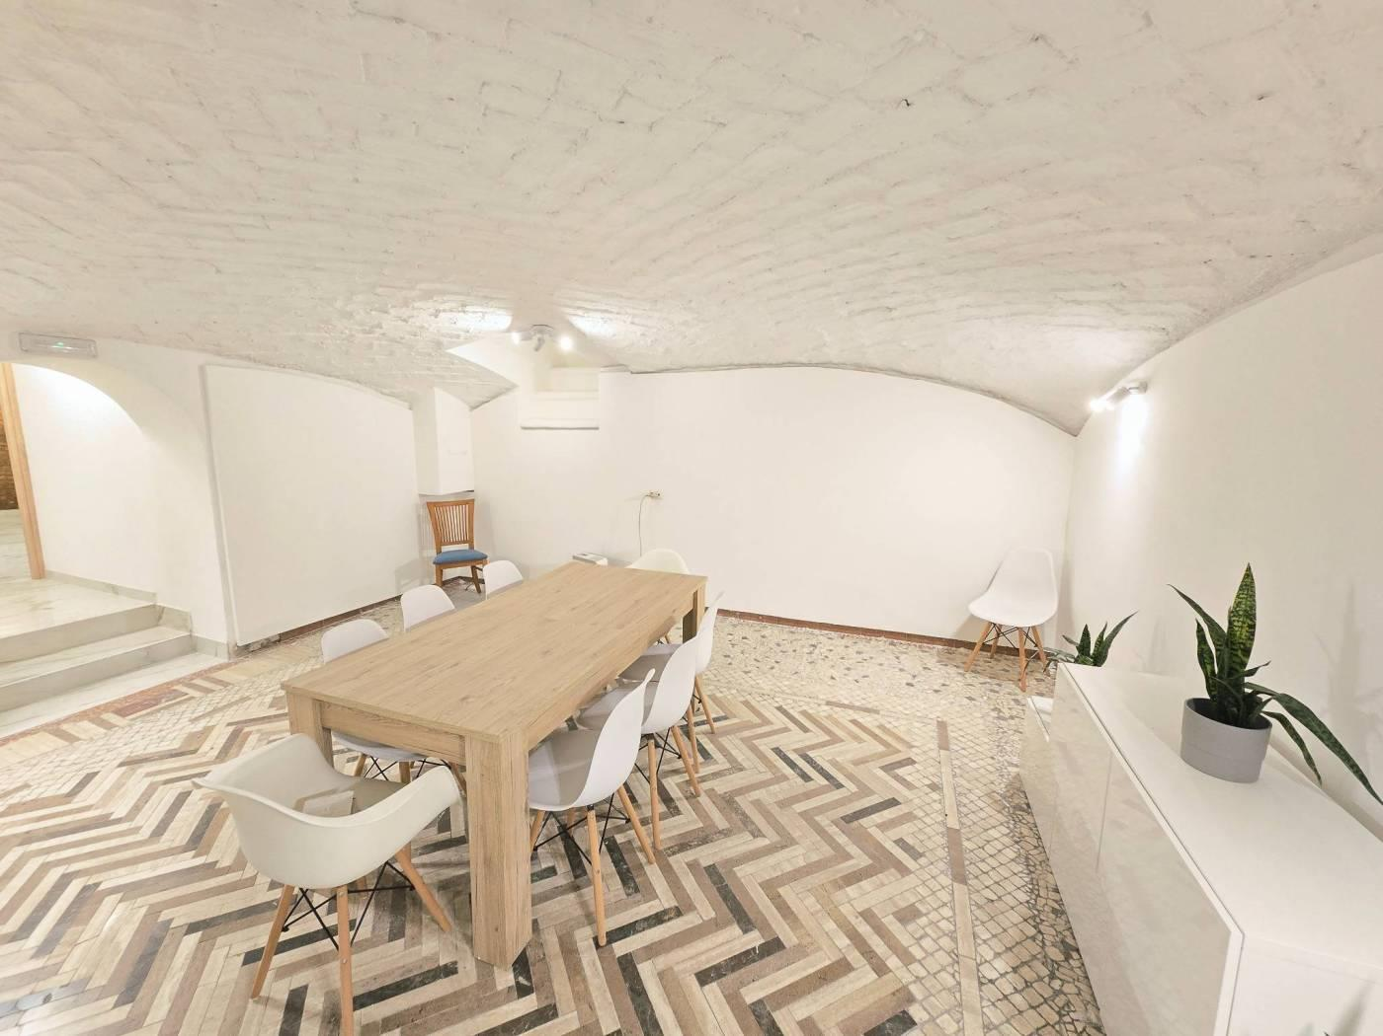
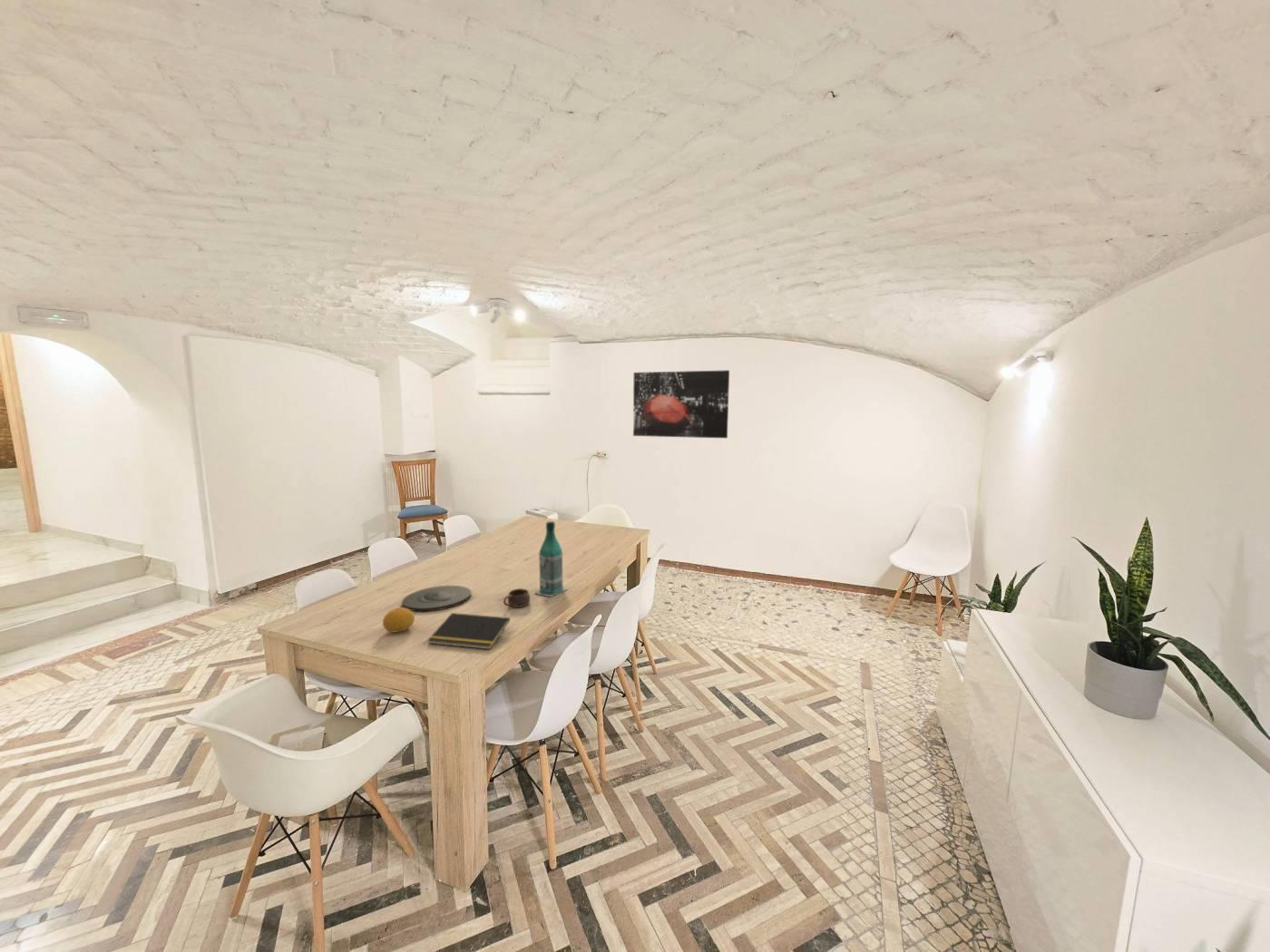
+ wall art [632,369,730,439]
+ plate [401,585,472,612]
+ cup [503,588,531,608]
+ notepad [427,612,511,650]
+ fruit [382,607,415,633]
+ bottle [534,520,568,597]
